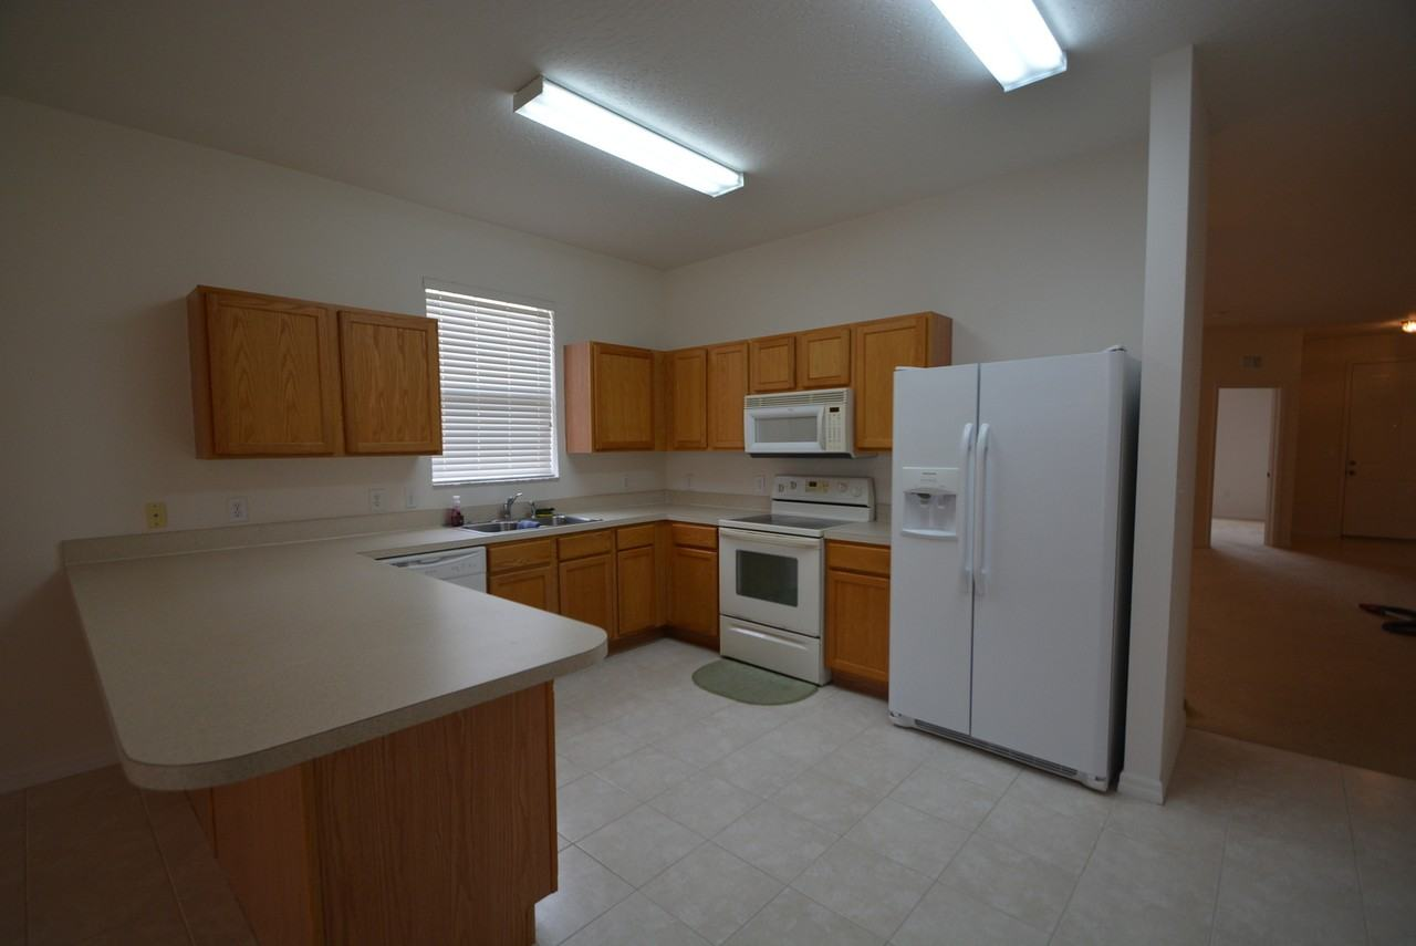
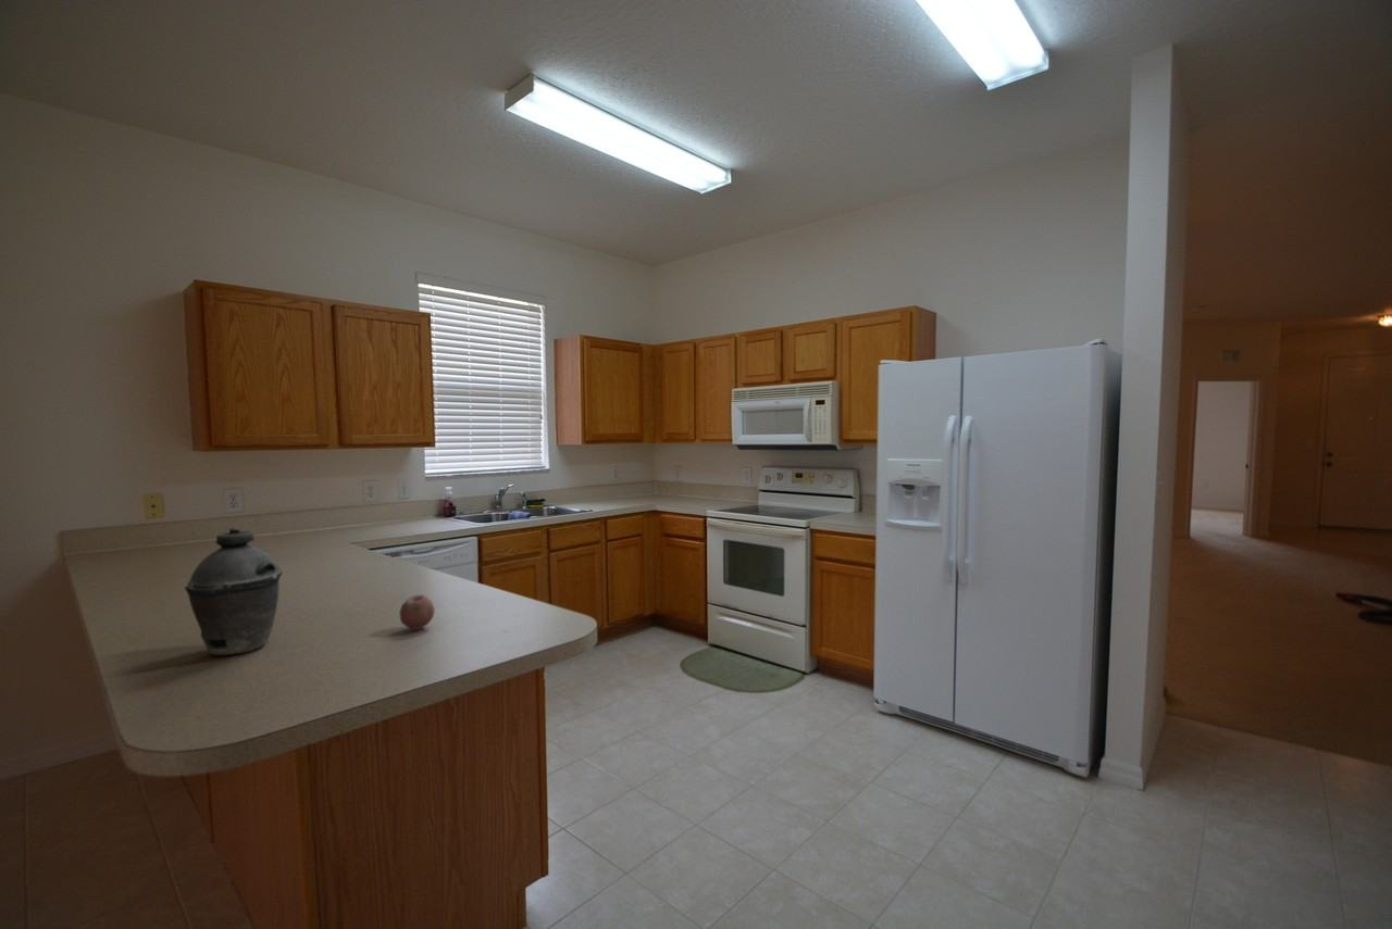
+ fruit [399,594,436,630]
+ kettle [184,526,284,657]
